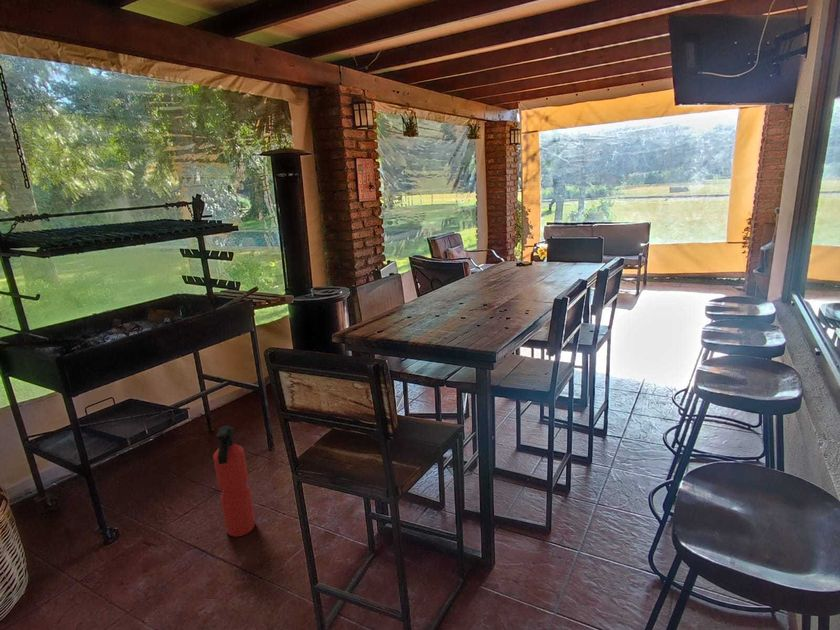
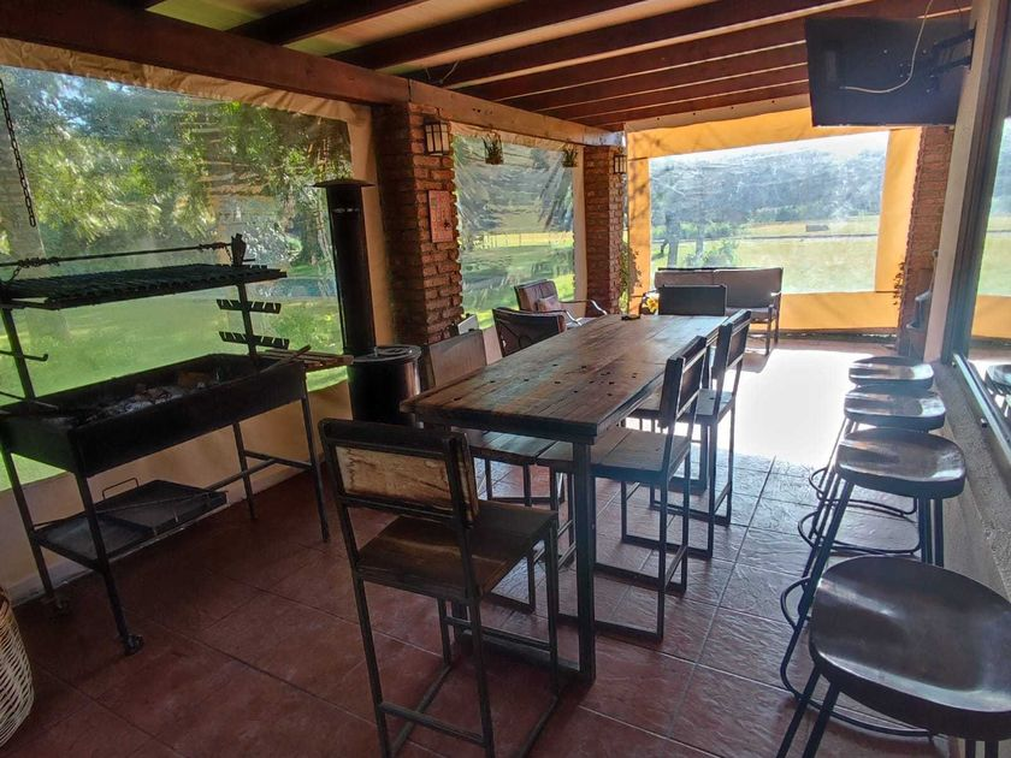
- fire extinguisher [212,425,256,538]
